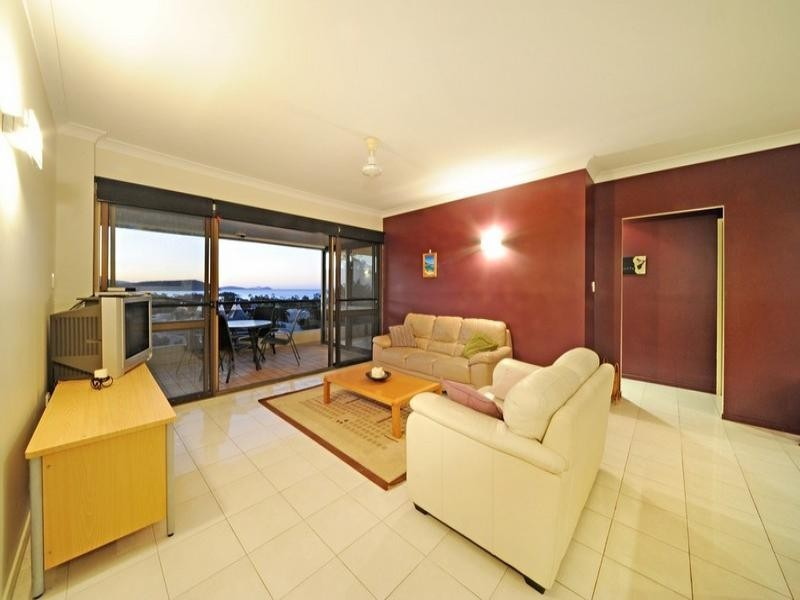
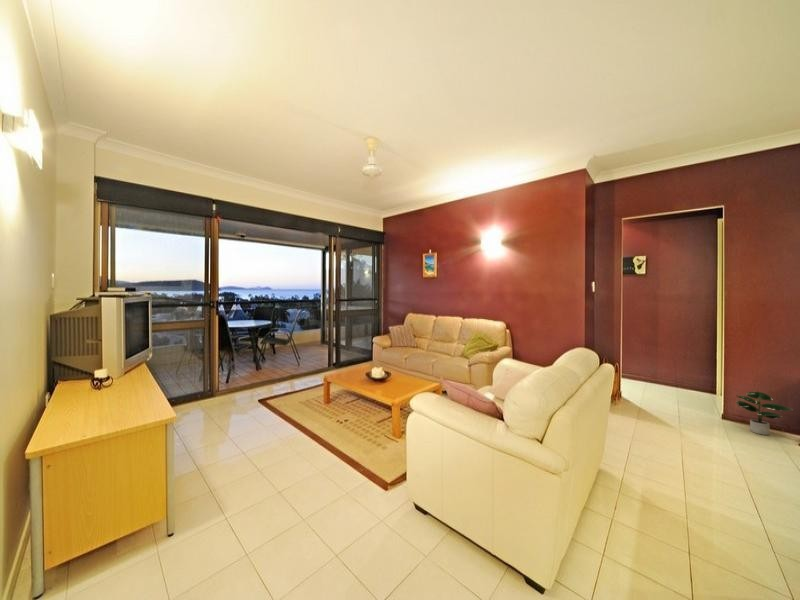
+ potted plant [735,390,794,436]
